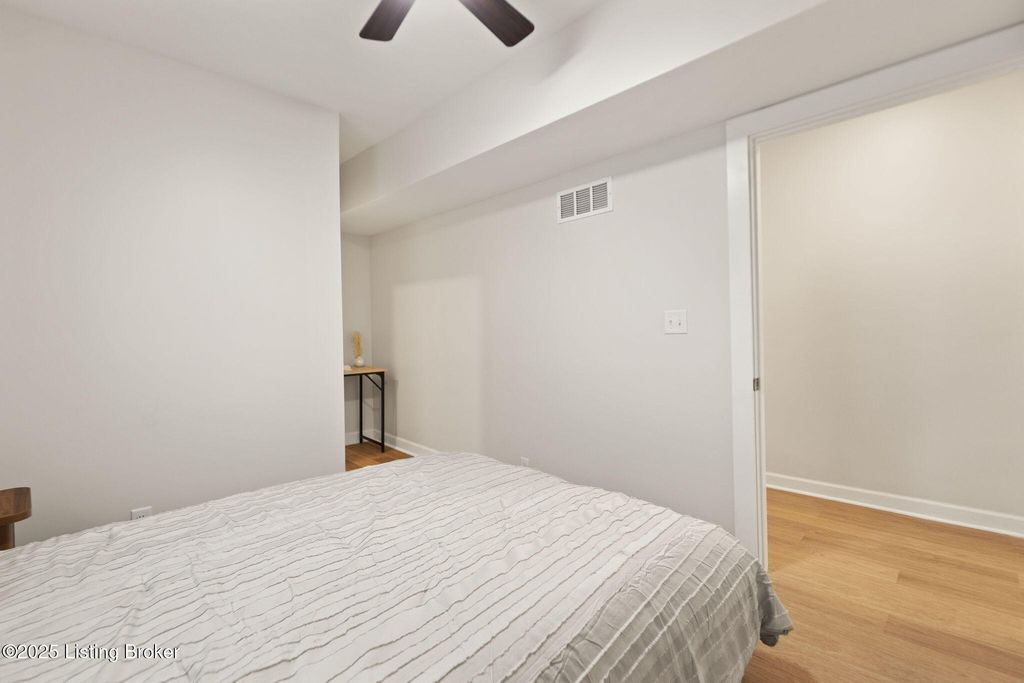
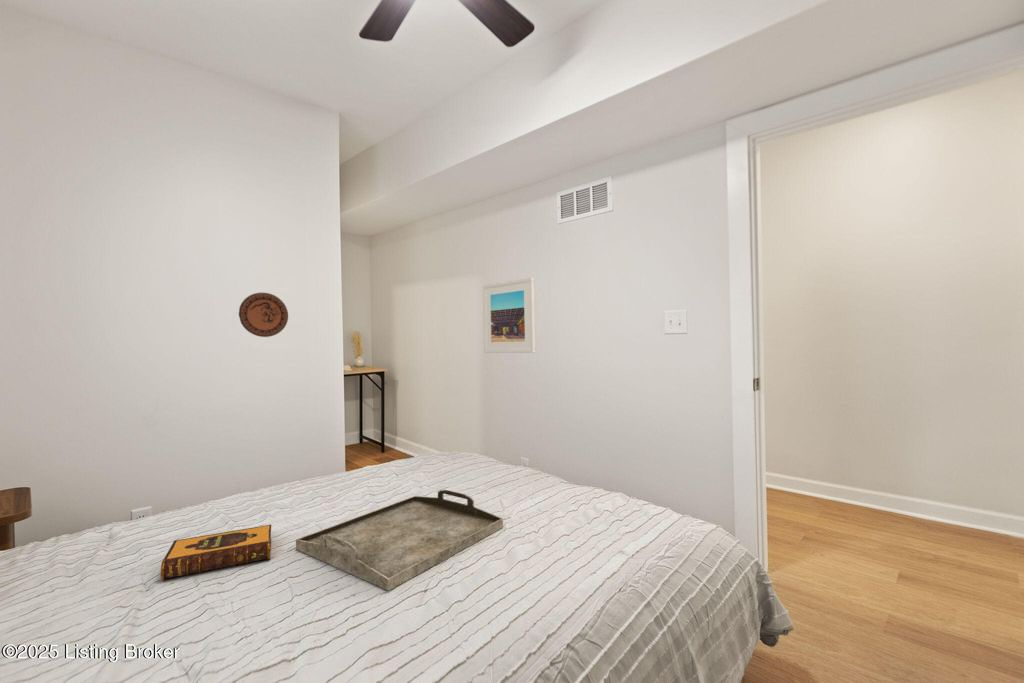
+ decorative plate [238,292,289,338]
+ hardback book [160,524,272,581]
+ serving tray [295,489,504,592]
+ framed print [482,276,536,354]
